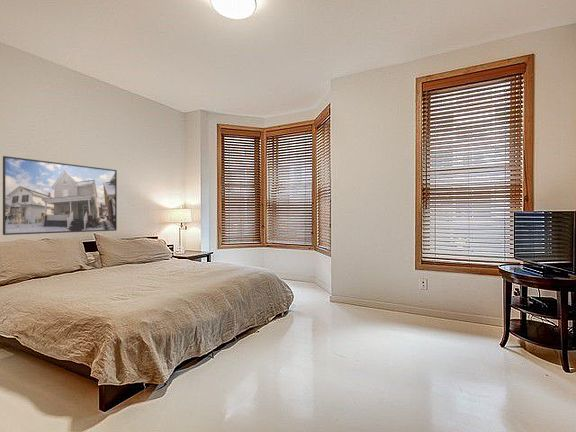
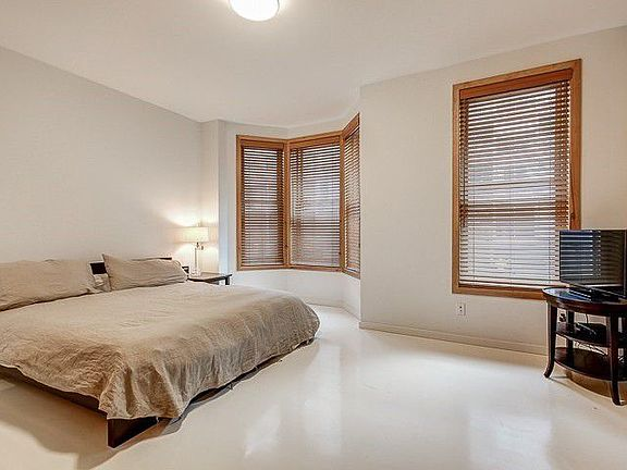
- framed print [2,155,118,236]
